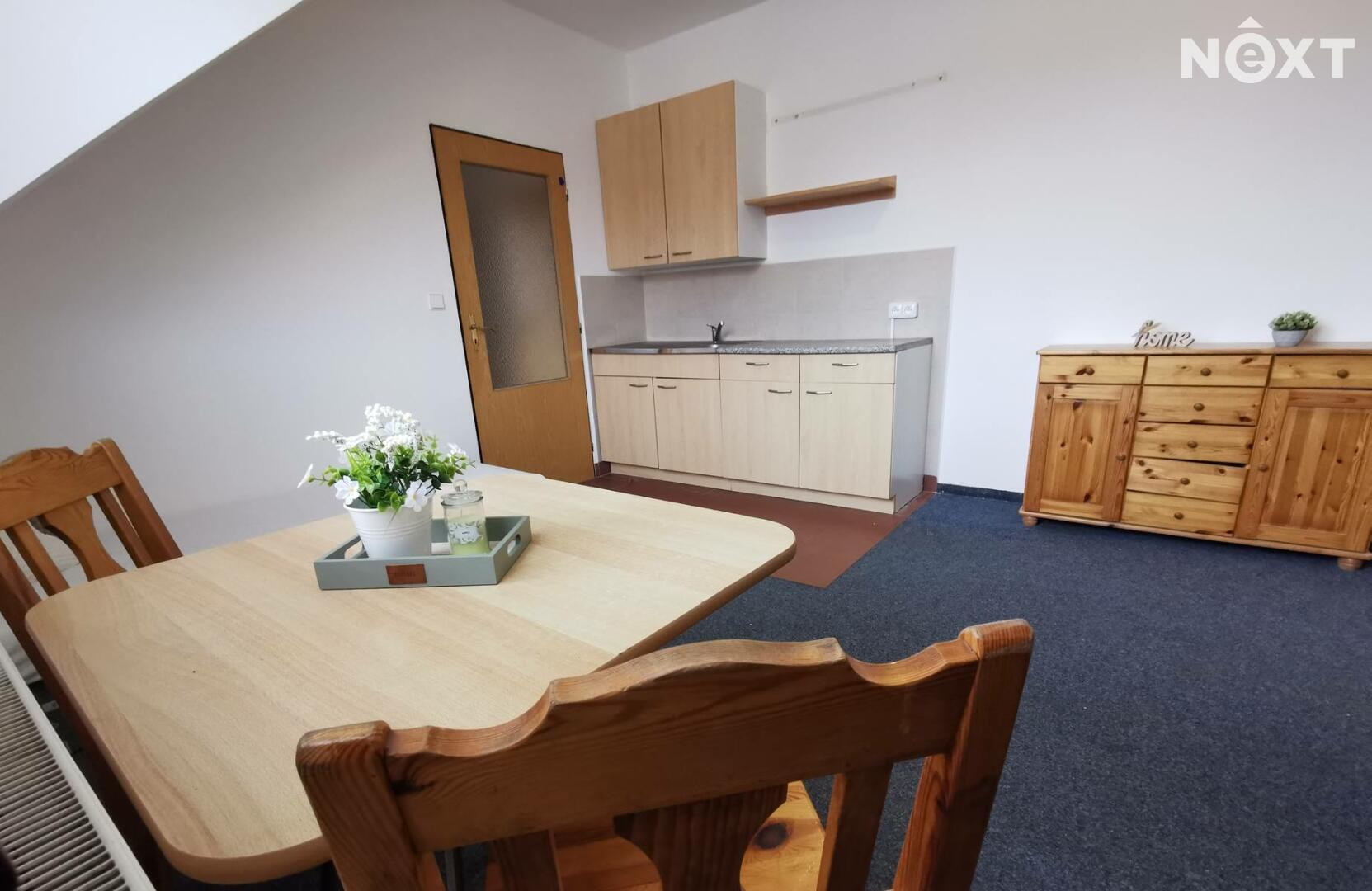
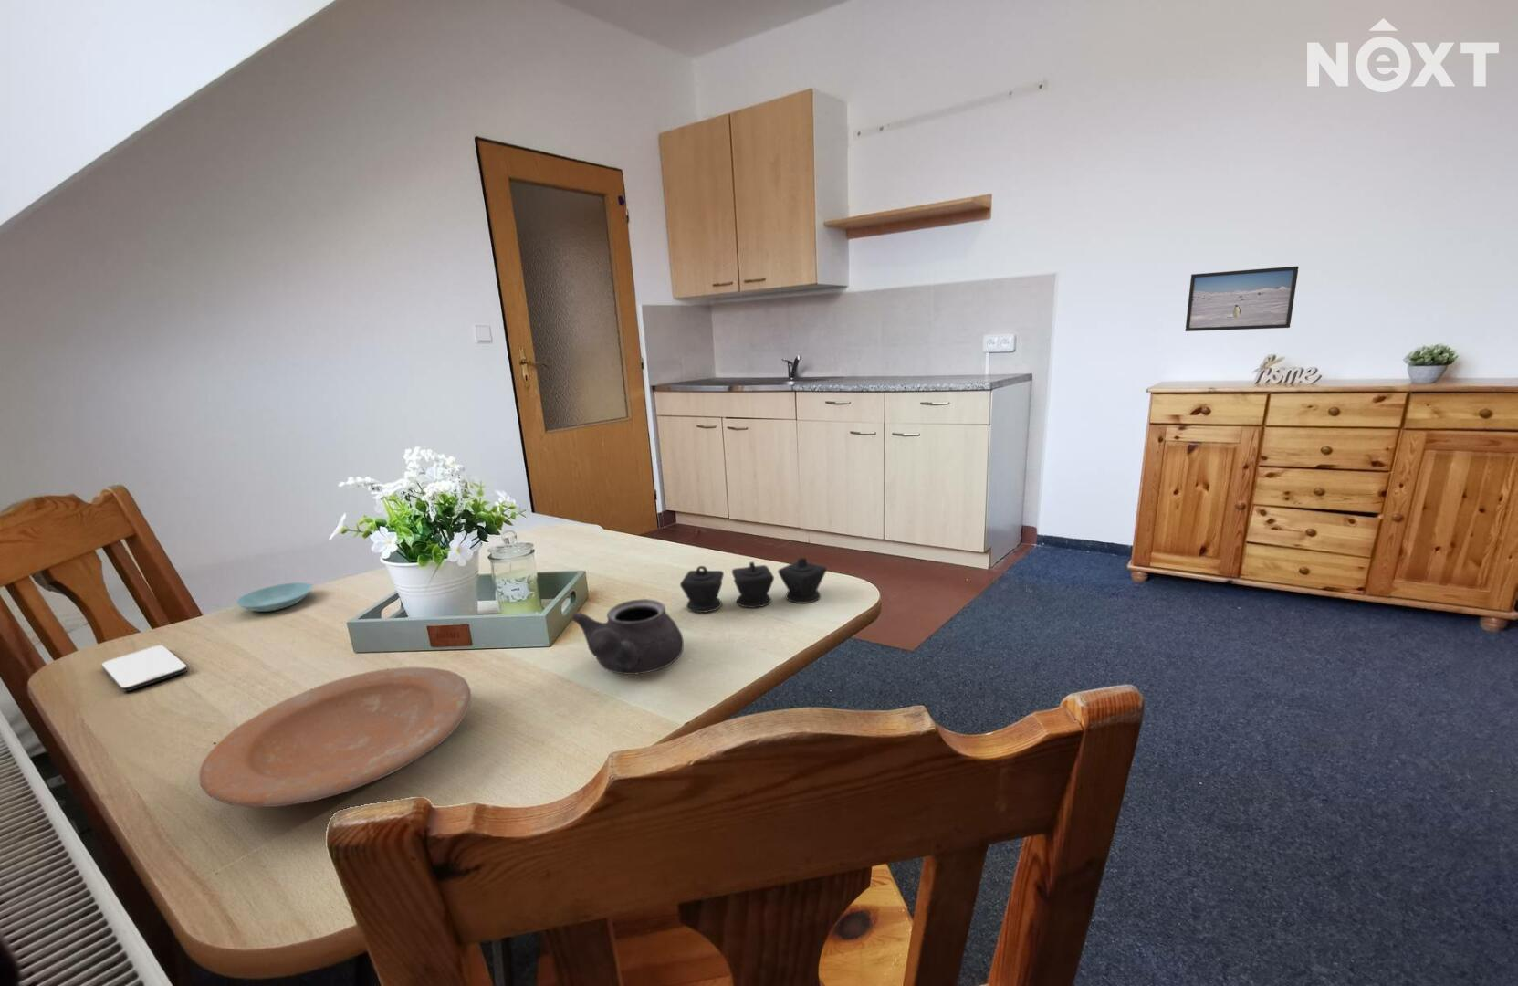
+ saucer [236,582,314,613]
+ plate [198,666,472,808]
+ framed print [1184,266,1300,332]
+ sugar bowl [679,557,828,613]
+ teapot [571,598,685,675]
+ smartphone [101,644,189,692]
